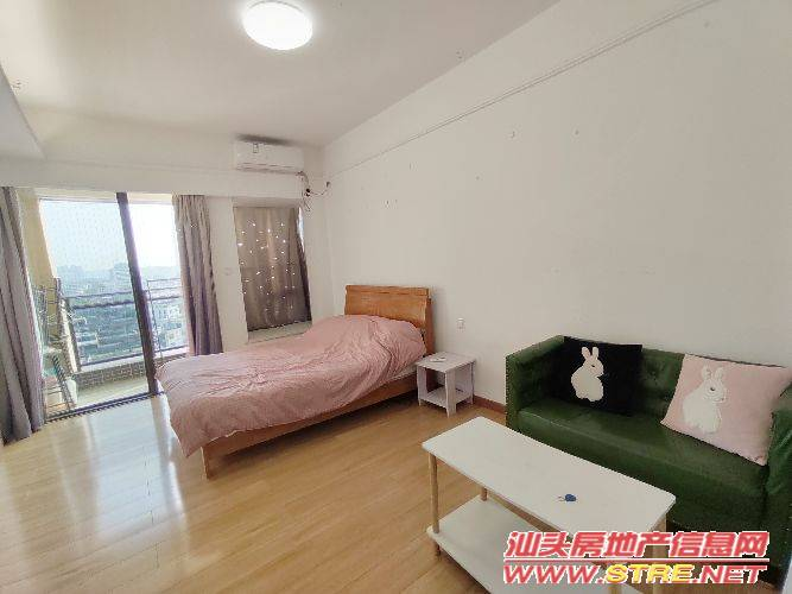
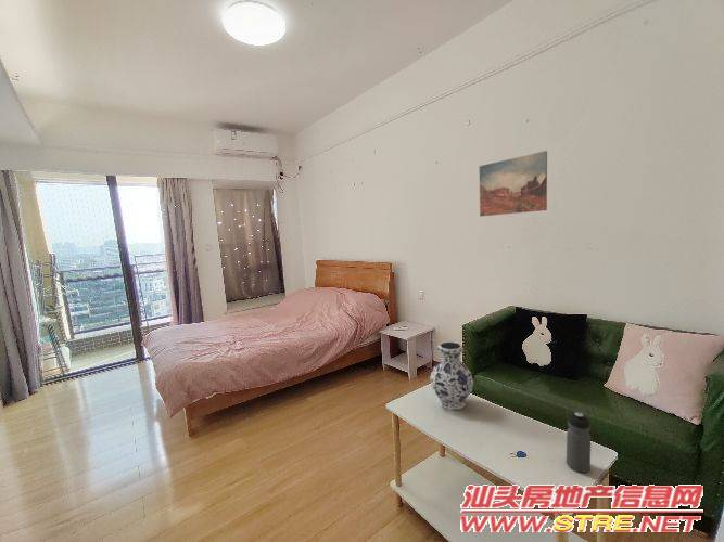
+ vase [429,340,474,411]
+ wall art [479,150,548,217]
+ water bottle [566,412,592,474]
